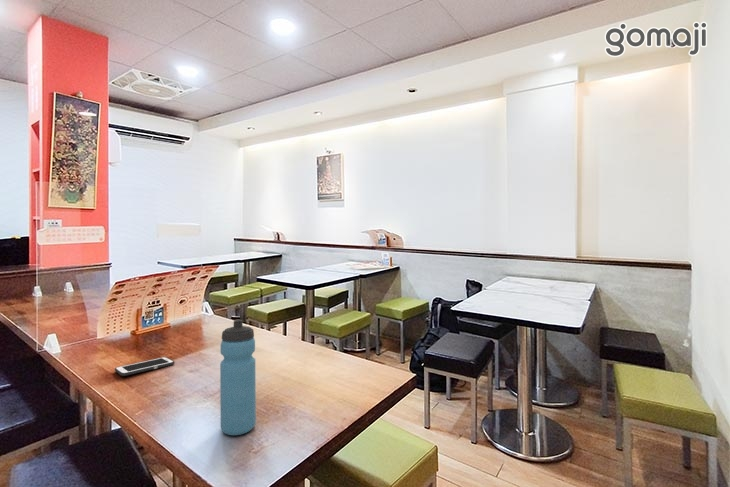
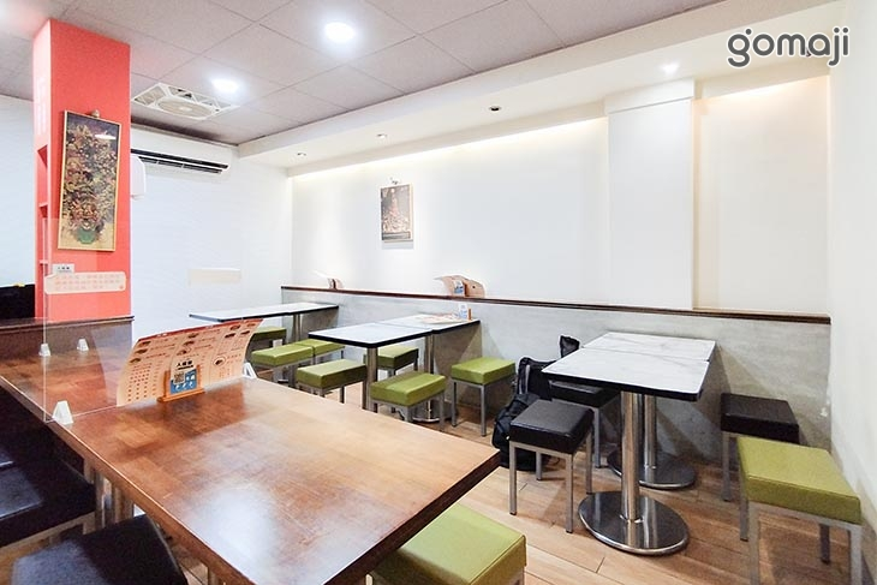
- water bottle [219,319,257,436]
- cell phone [114,356,175,377]
